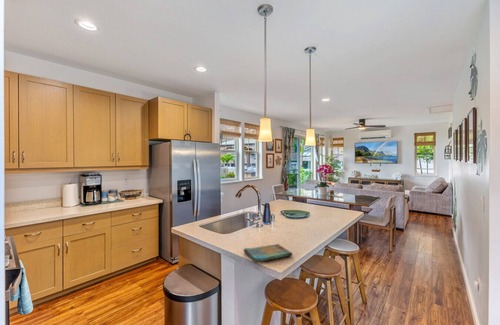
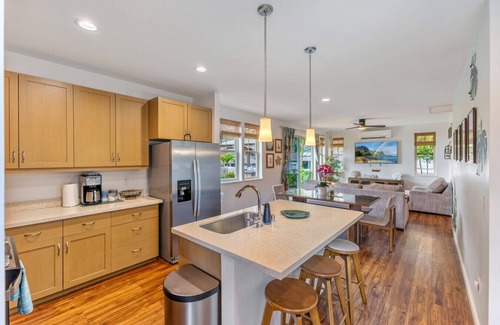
- dish towel [243,243,293,264]
